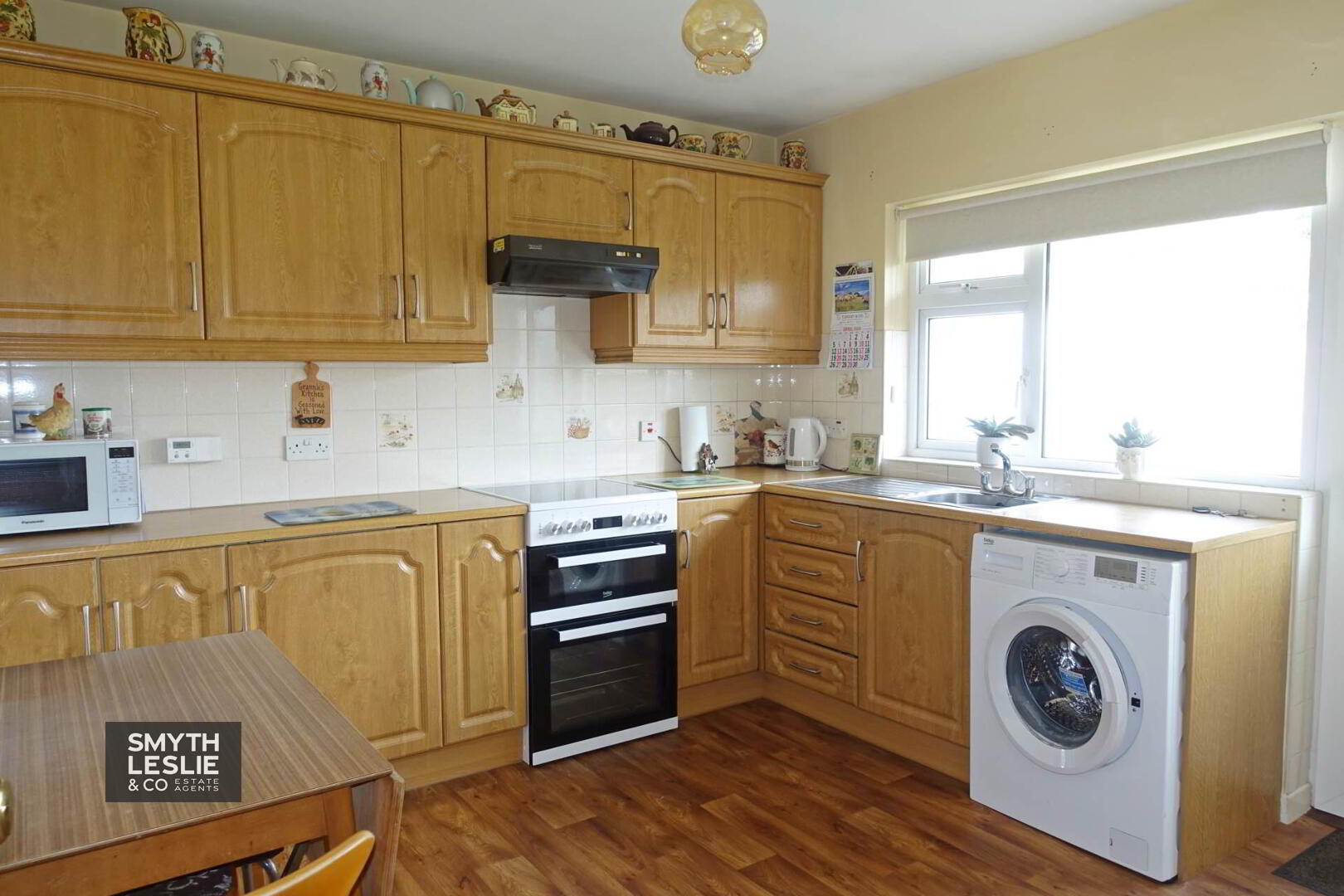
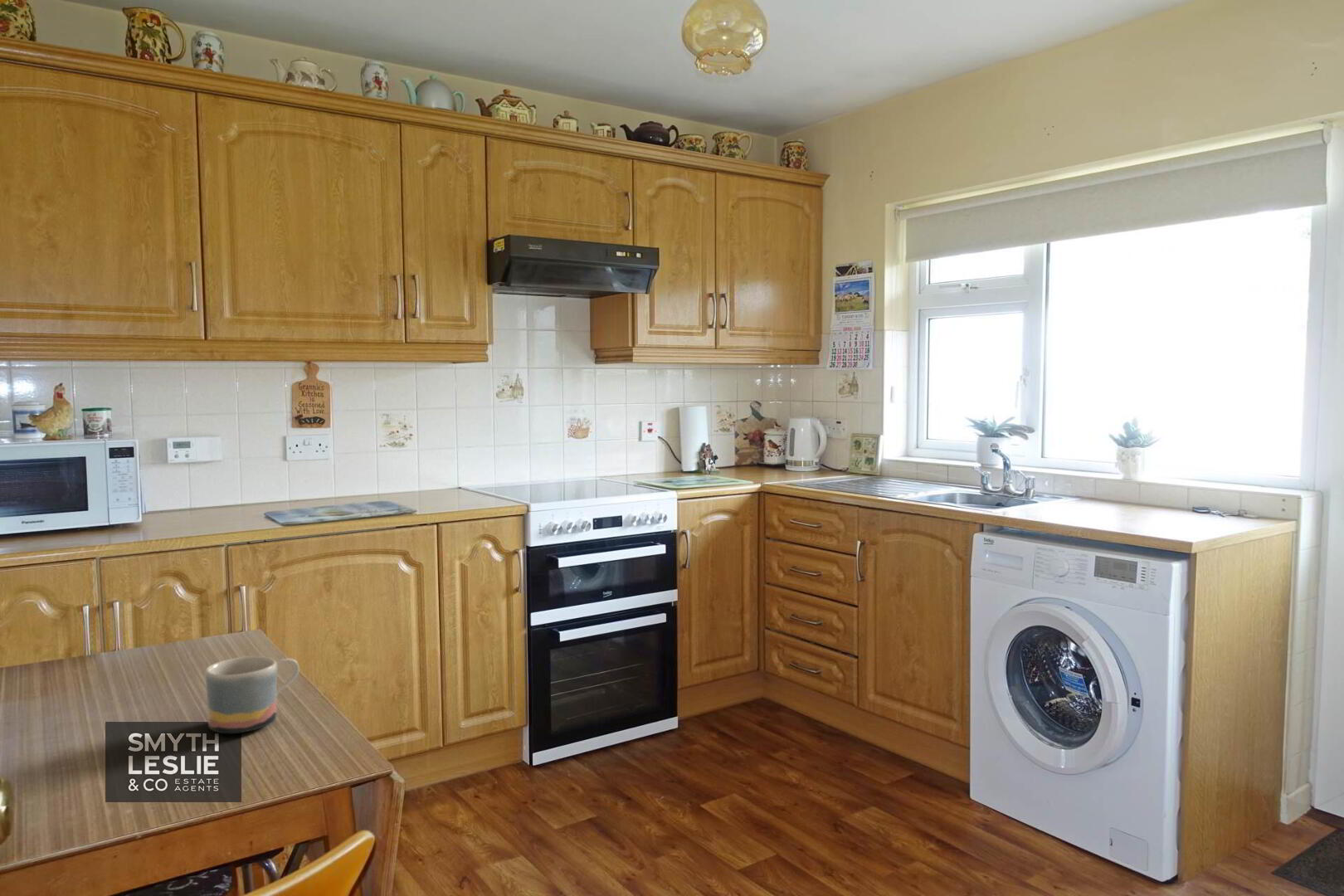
+ mug [204,655,300,734]
